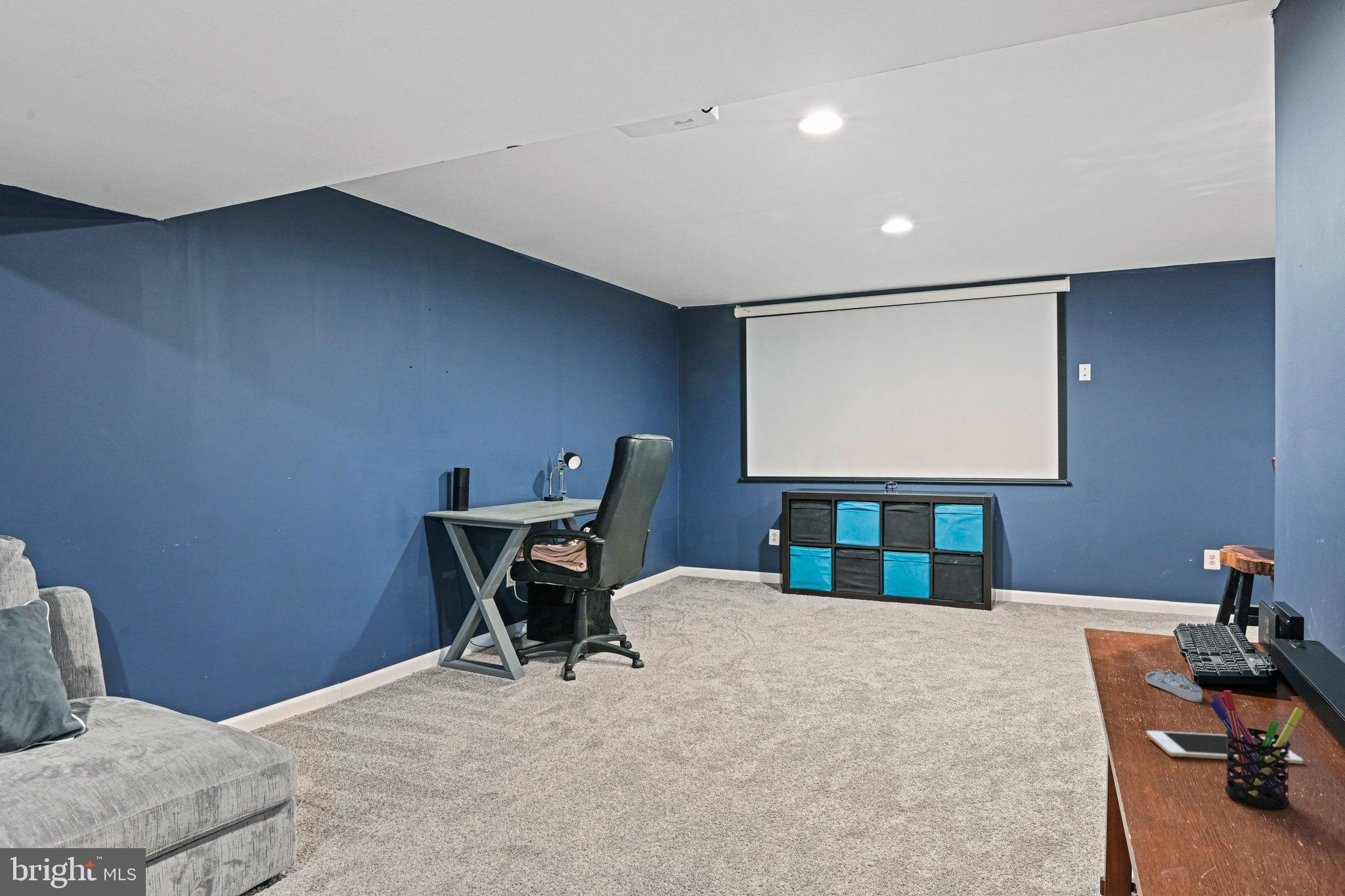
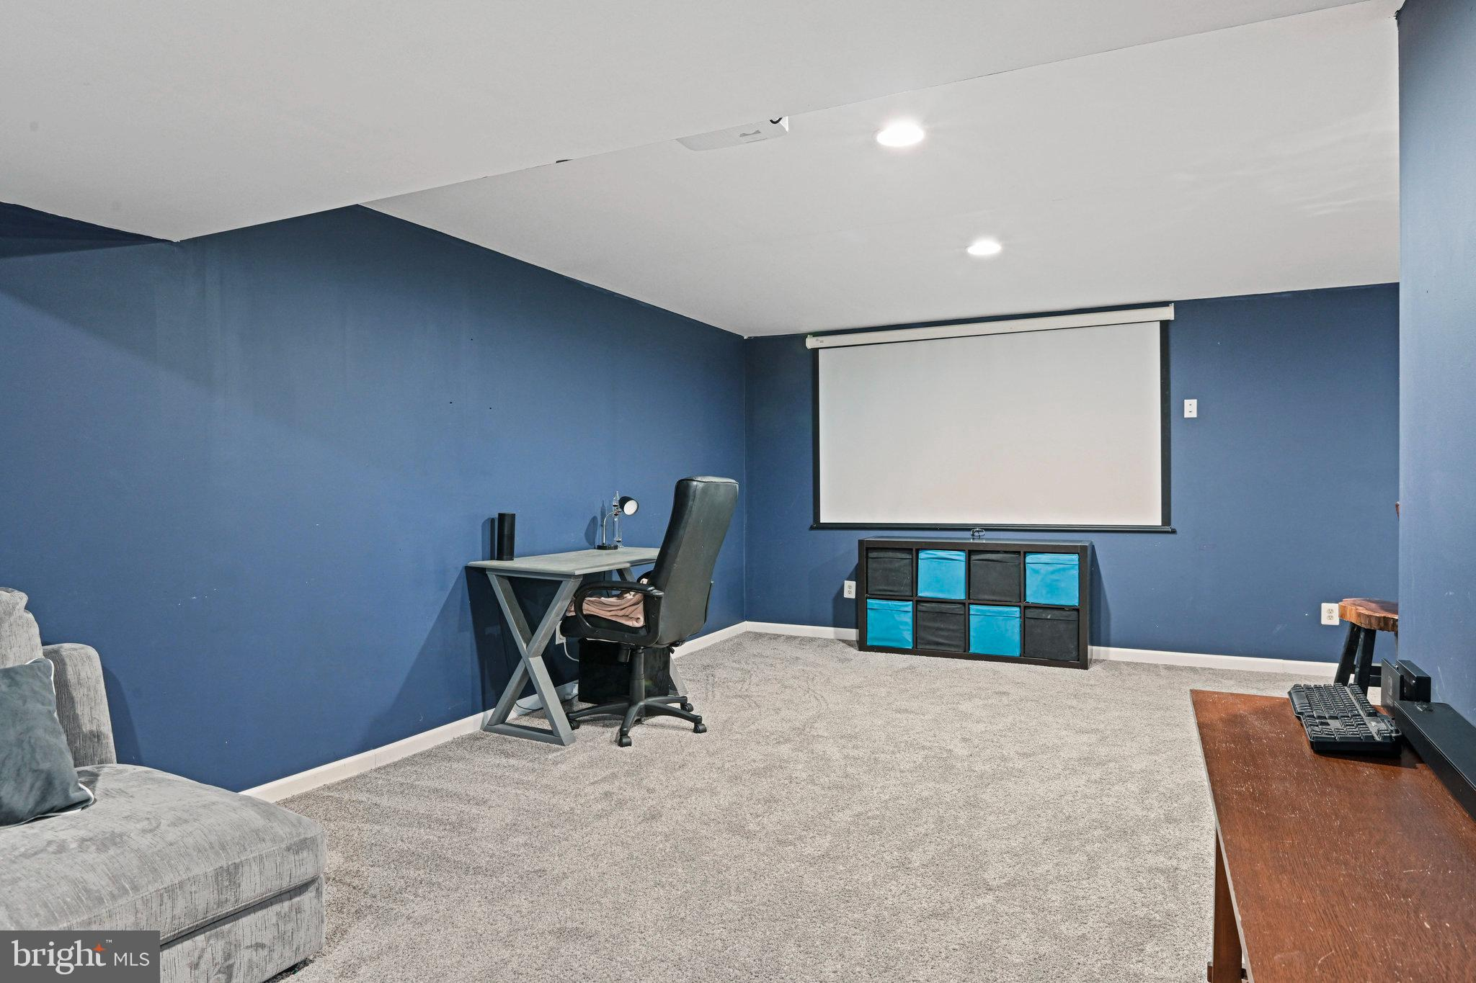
- cell phone [1146,730,1304,765]
- aerial map [1145,670,1203,703]
- pen holder [1208,689,1304,810]
